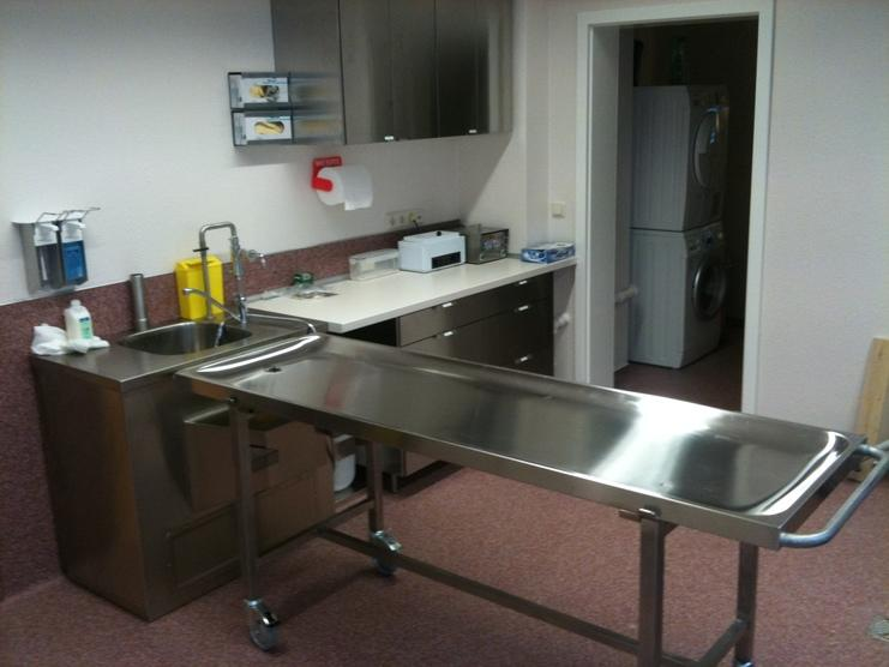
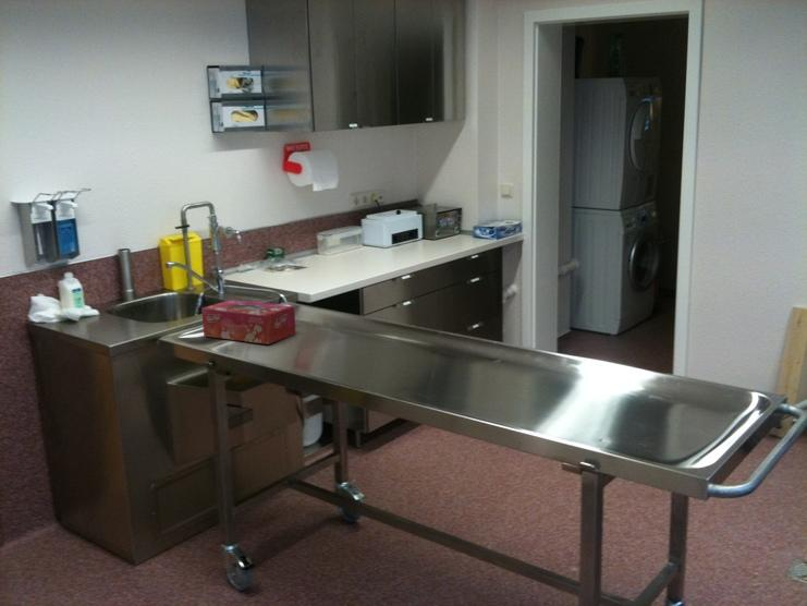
+ tissue box [200,299,297,346]
